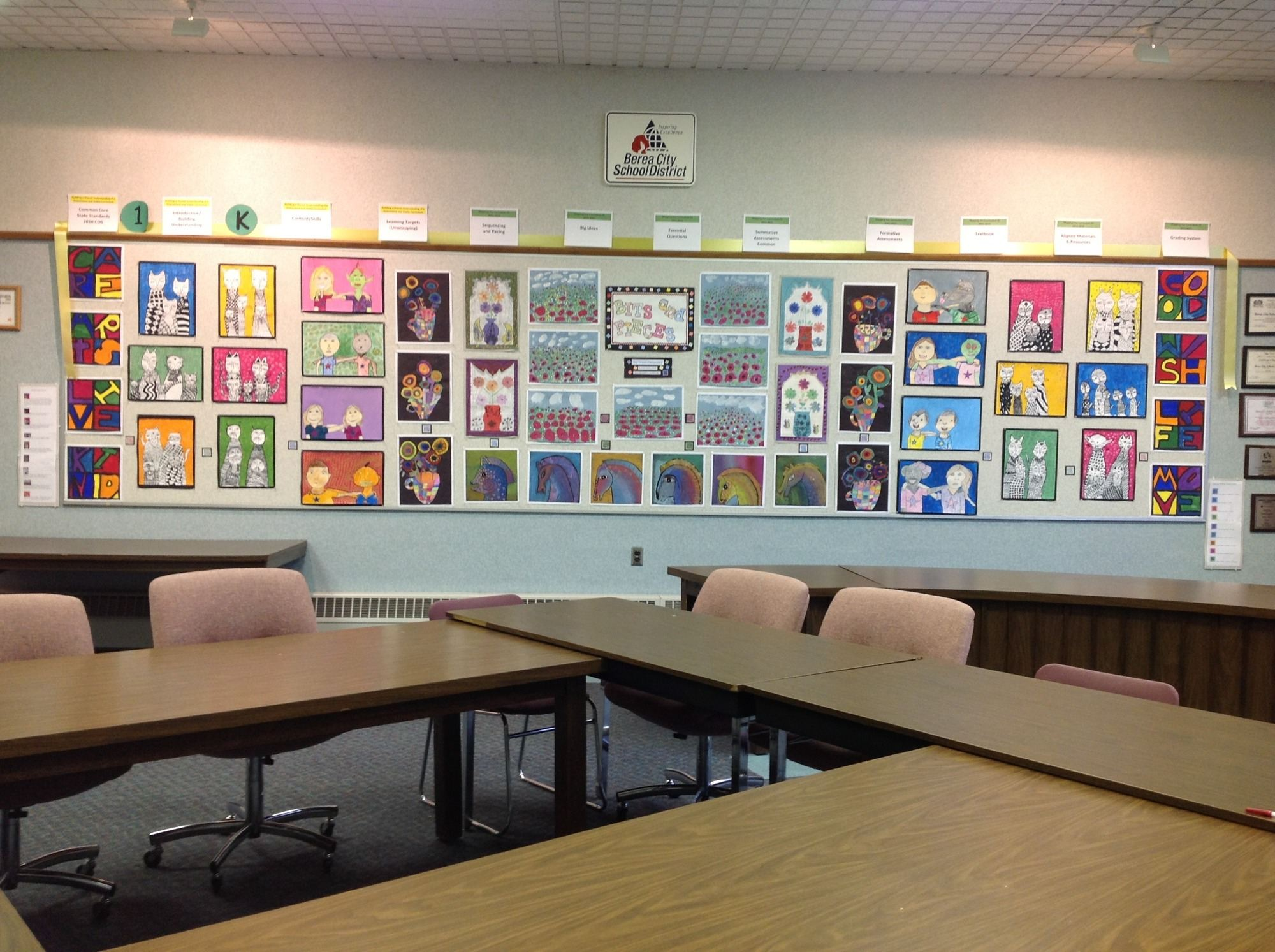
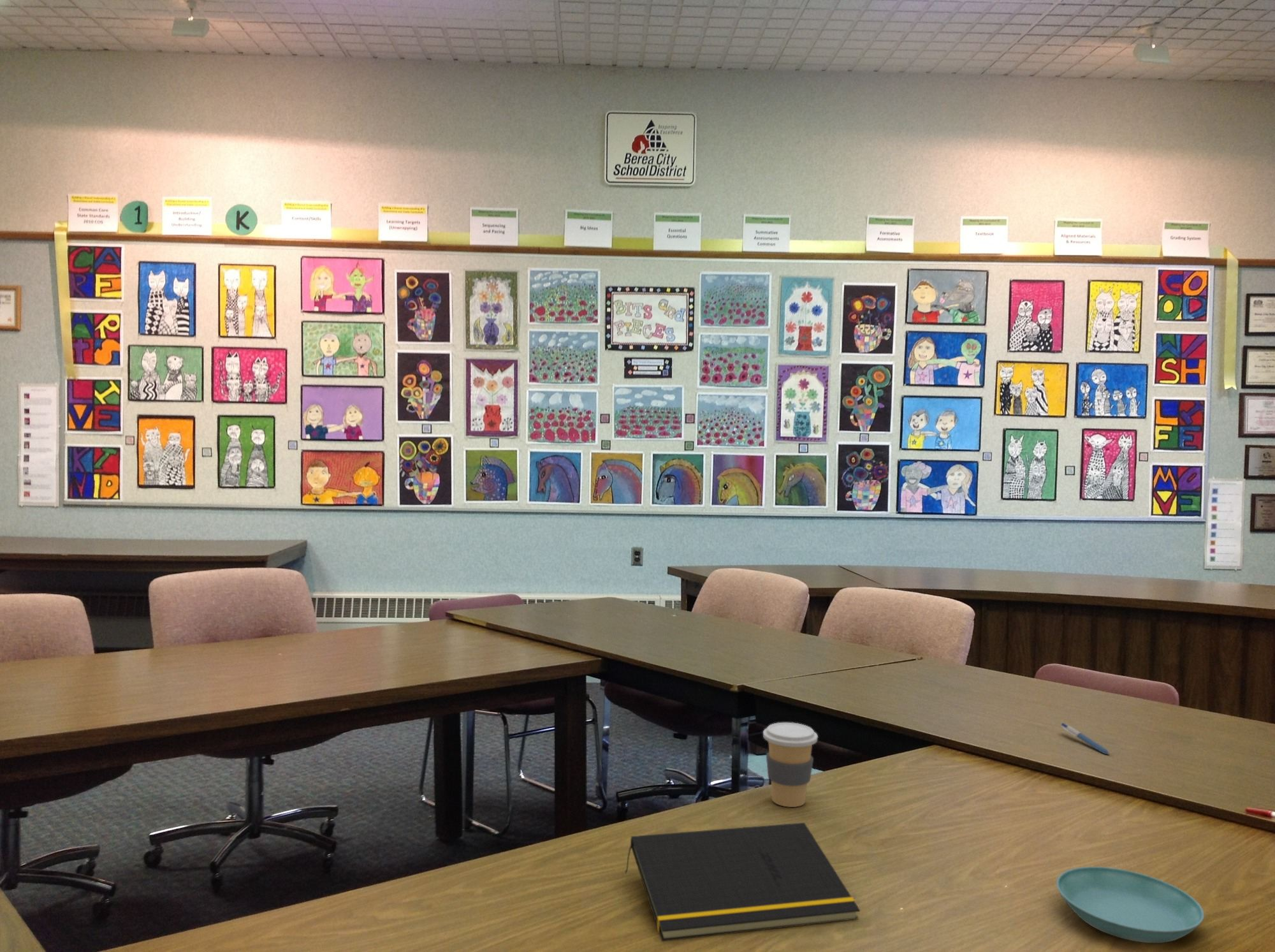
+ coffee cup [762,722,819,808]
+ notepad [624,822,861,942]
+ pen [1060,722,1110,755]
+ saucer [1056,866,1205,944]
